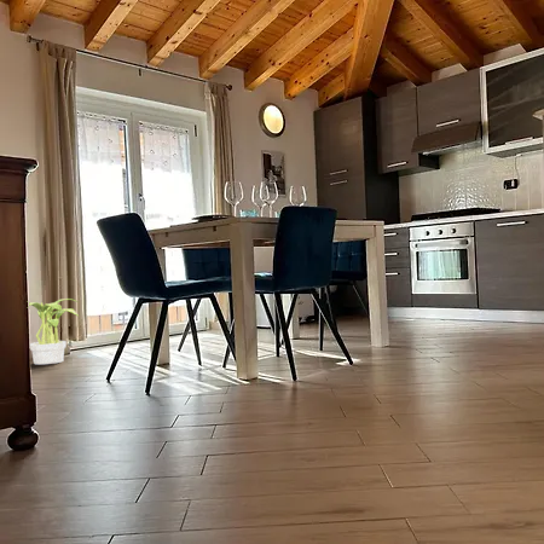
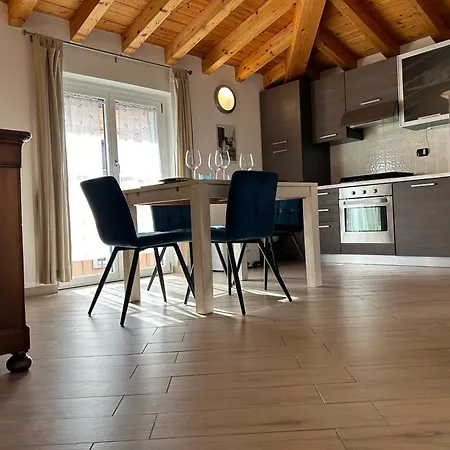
- potted plant [28,297,80,365]
